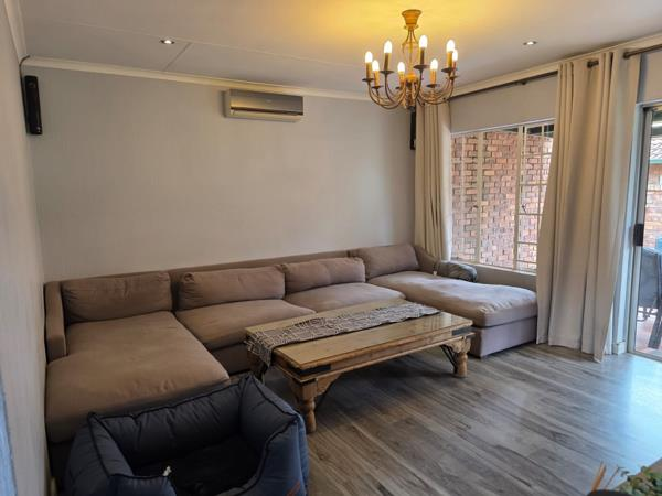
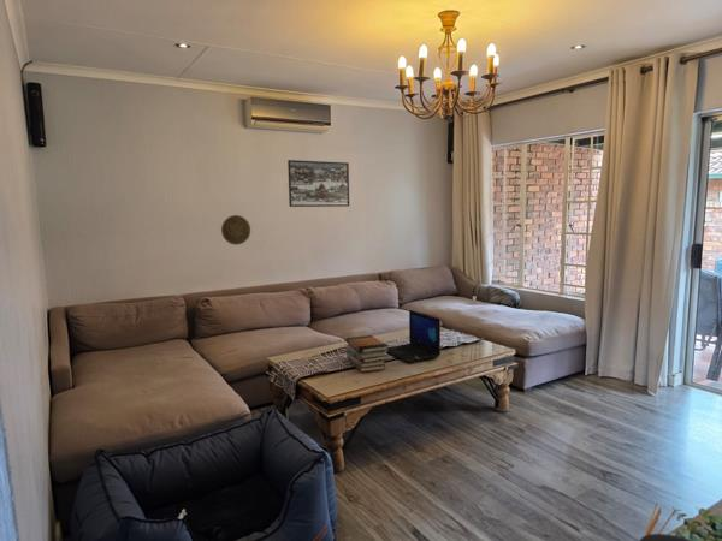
+ laptop [386,309,442,364]
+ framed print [286,159,350,208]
+ decorative plate [220,214,251,246]
+ book stack [344,334,390,374]
